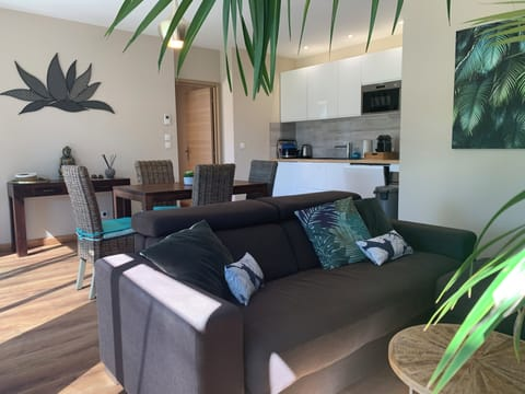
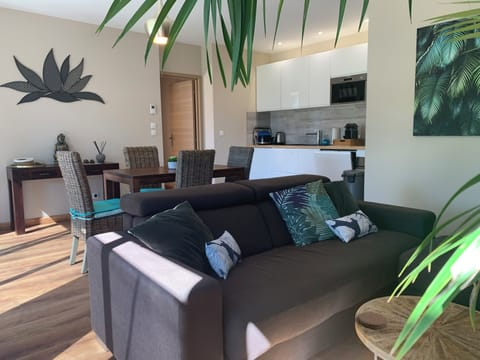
+ coaster [358,311,388,329]
